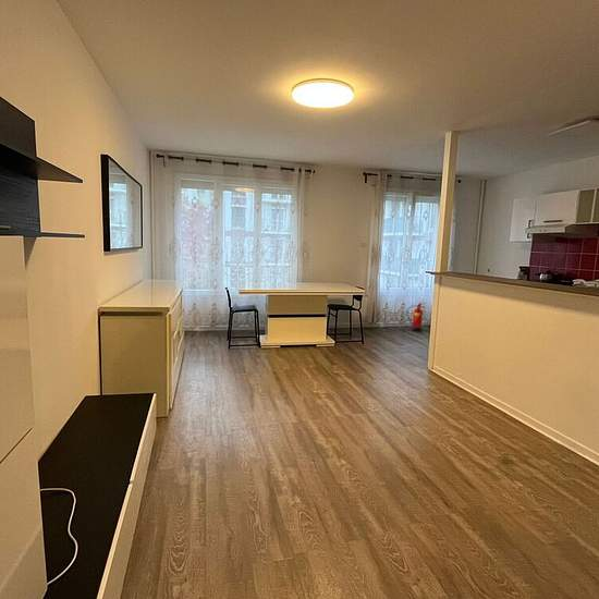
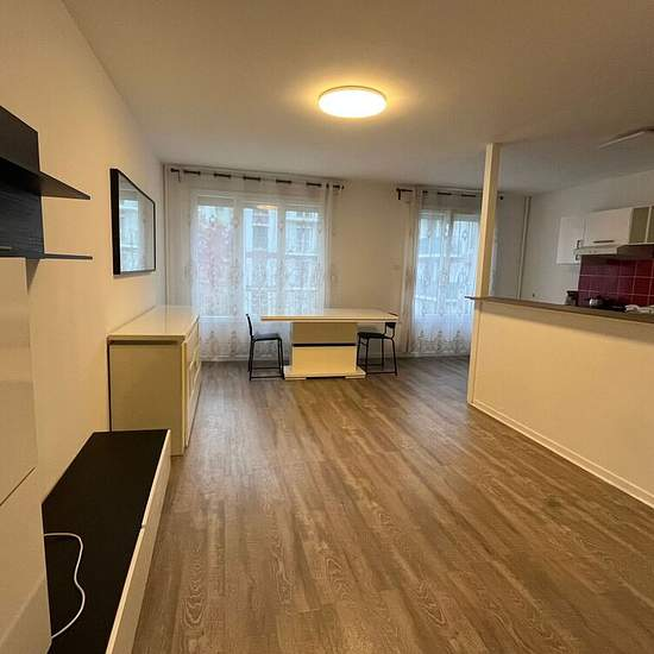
- fire extinguisher [406,302,427,332]
